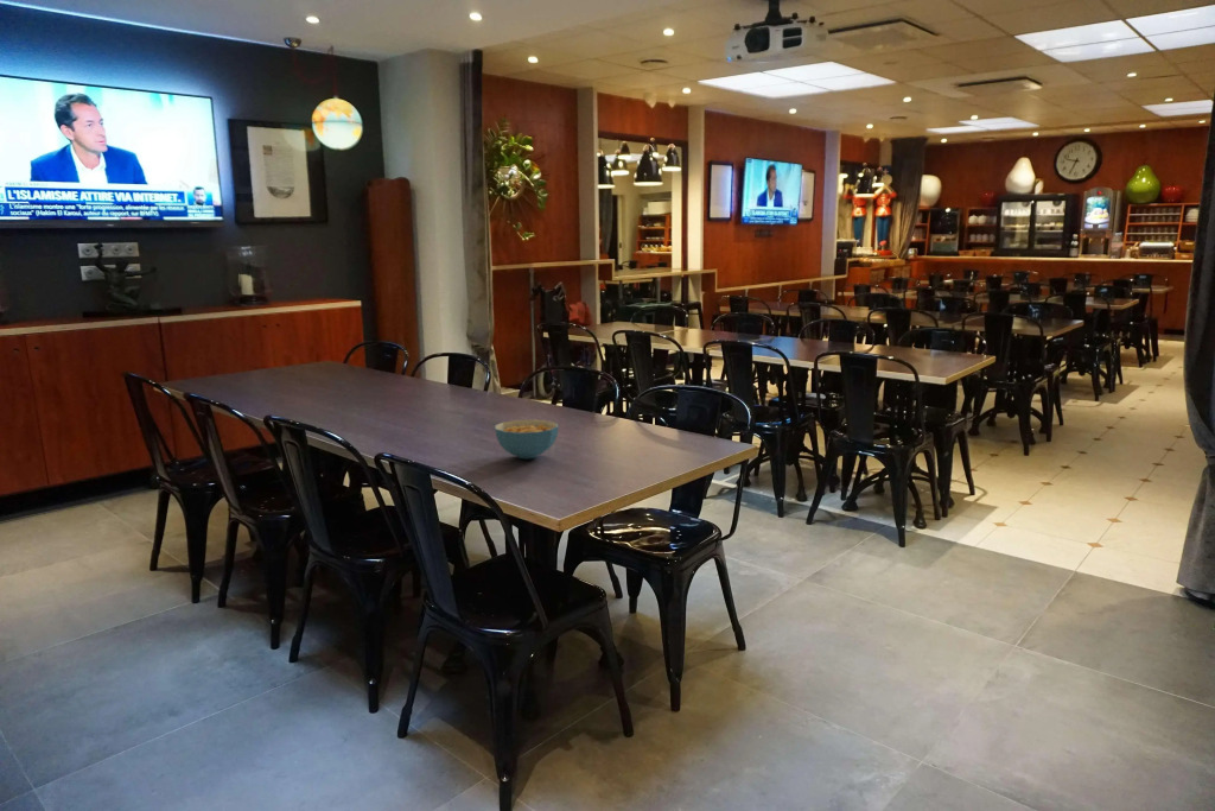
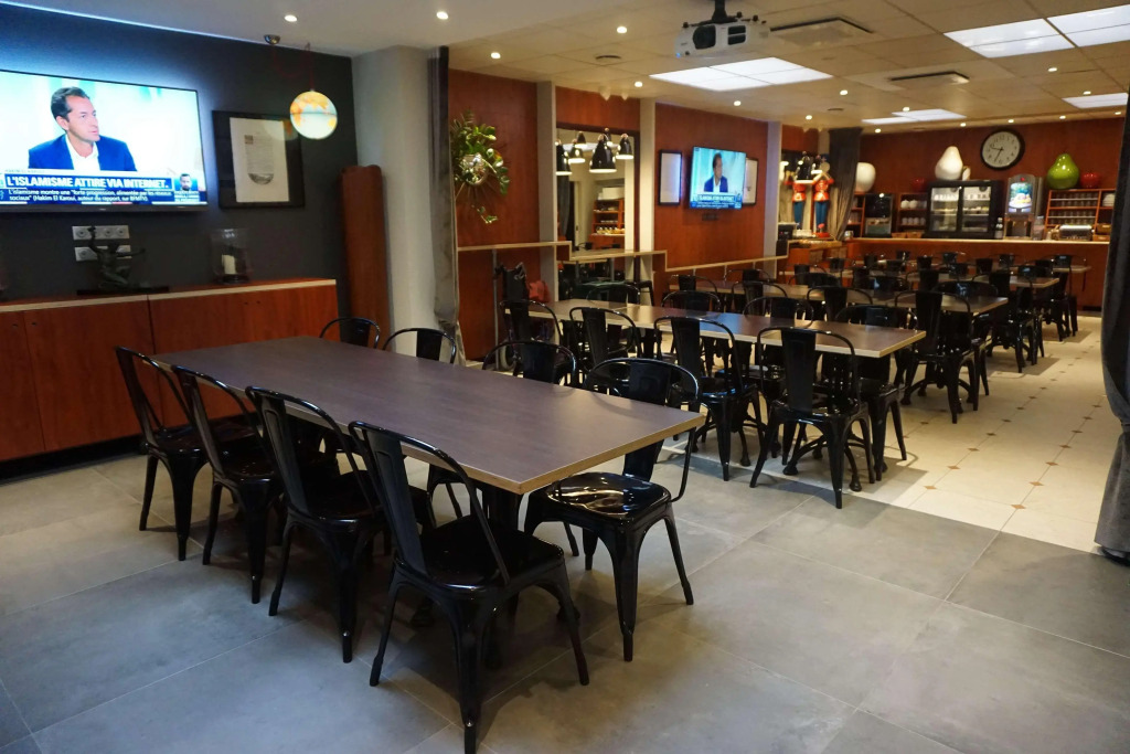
- cereal bowl [494,418,560,460]
